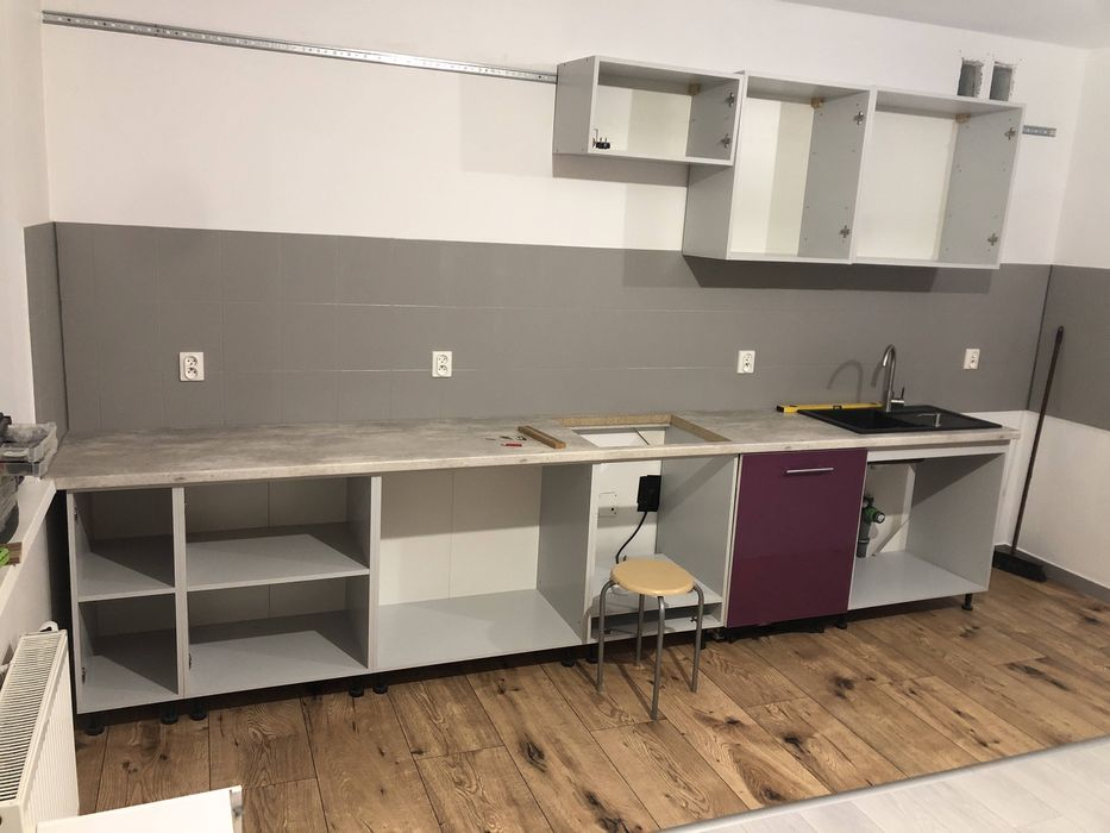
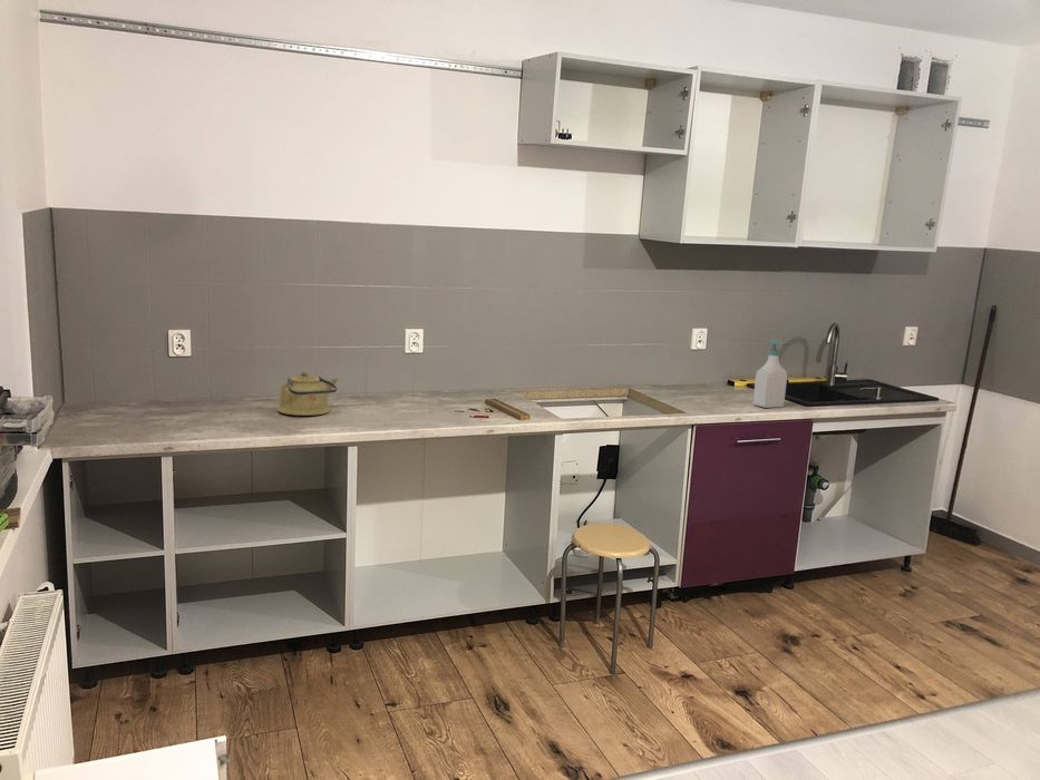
+ soap bottle [751,338,788,409]
+ kettle [276,370,339,417]
